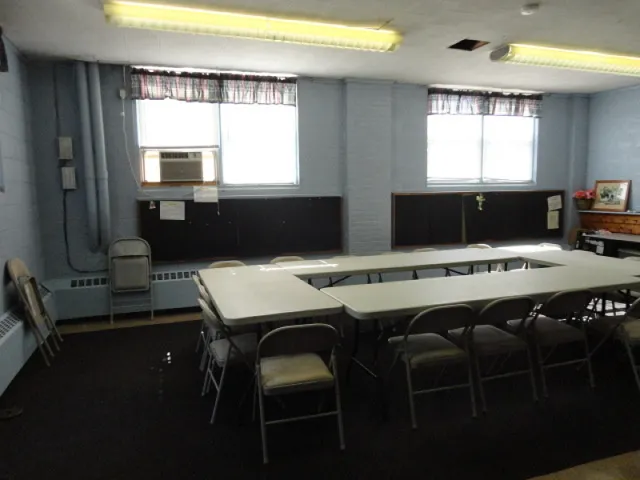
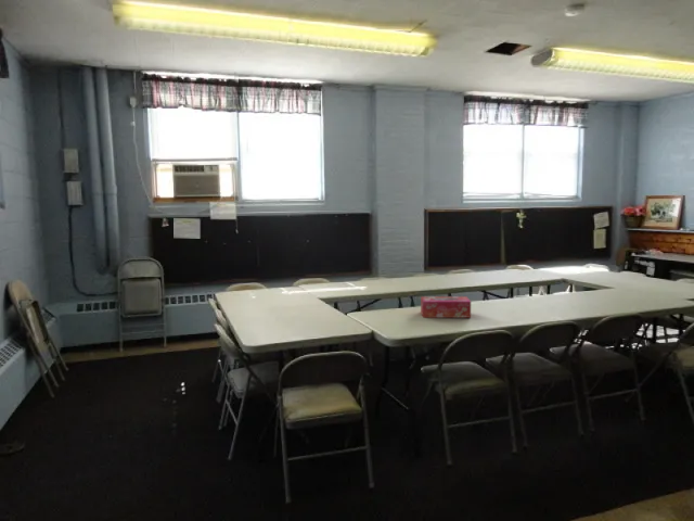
+ tissue box [420,295,472,319]
